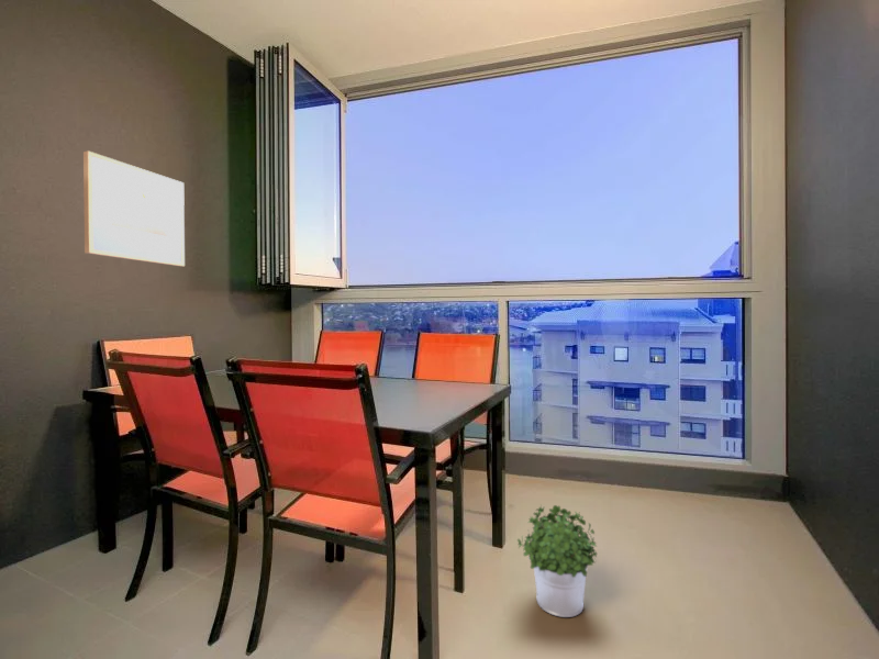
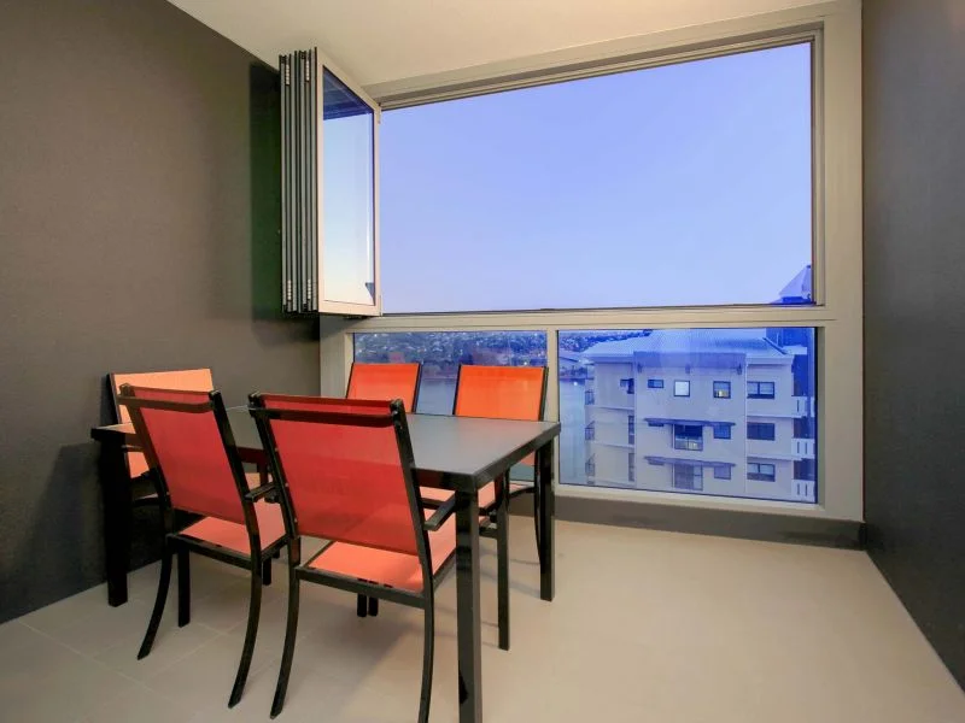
- wall art [82,149,186,268]
- potted plant [516,503,598,618]
